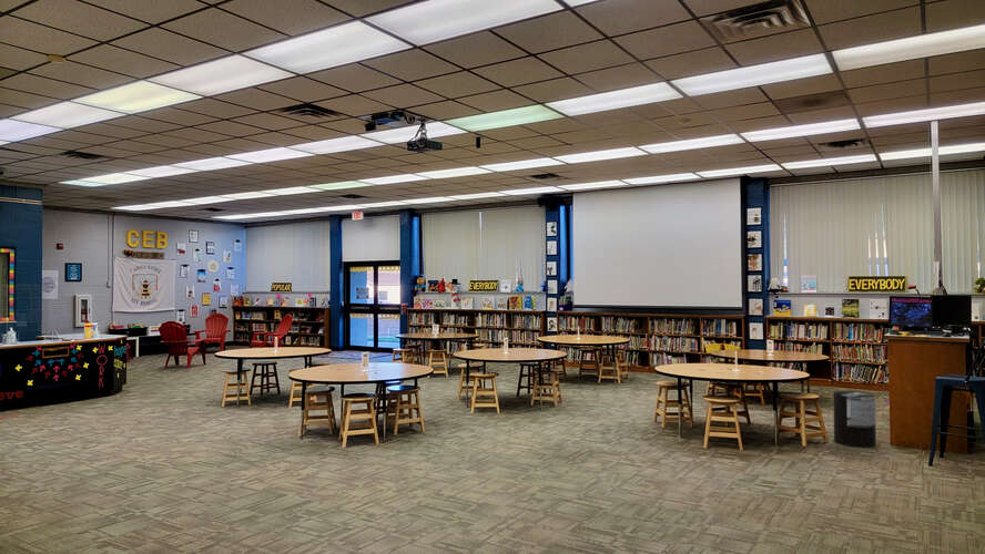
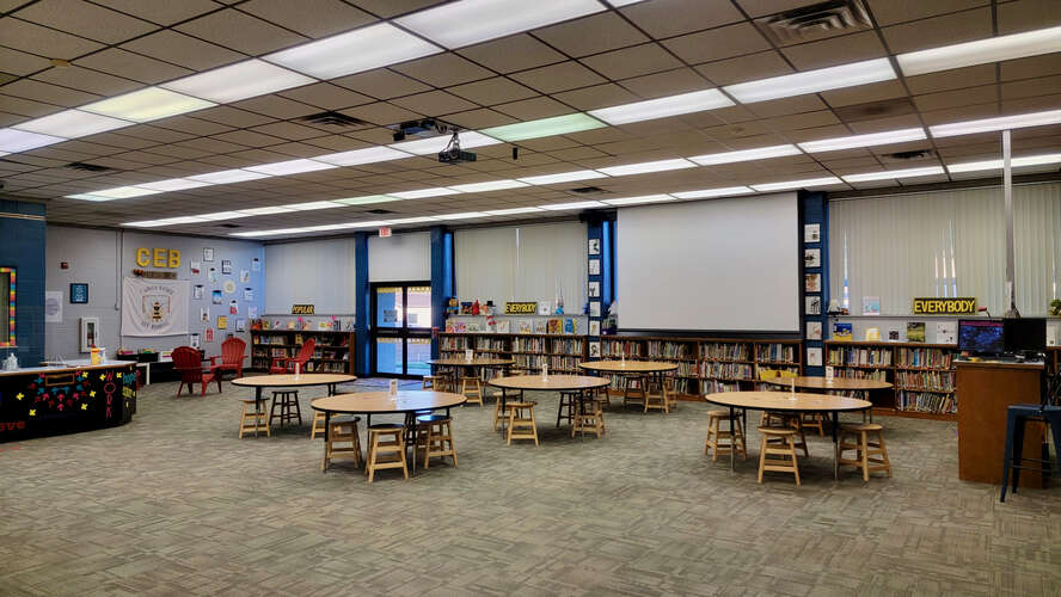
- trash can [832,390,877,448]
